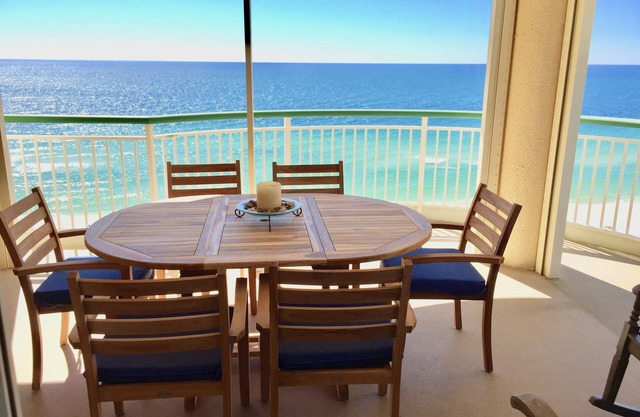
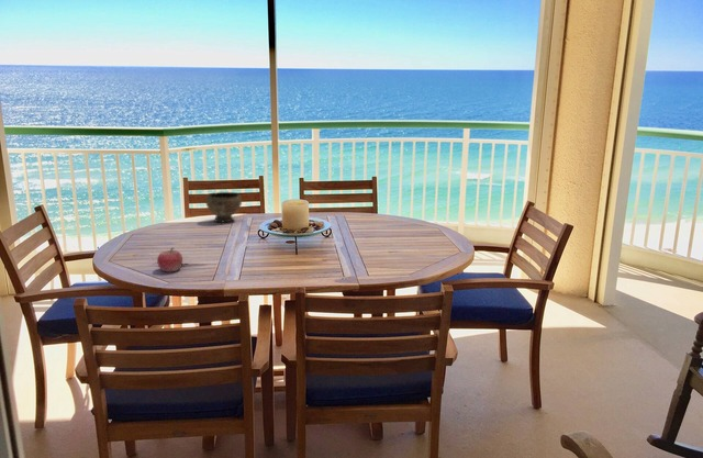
+ bowl [204,191,243,223]
+ fruit [156,246,183,272]
